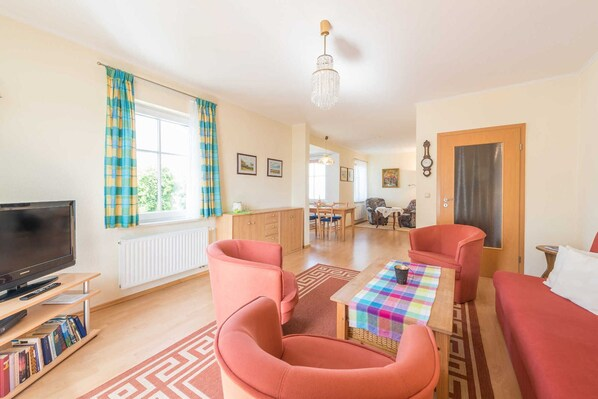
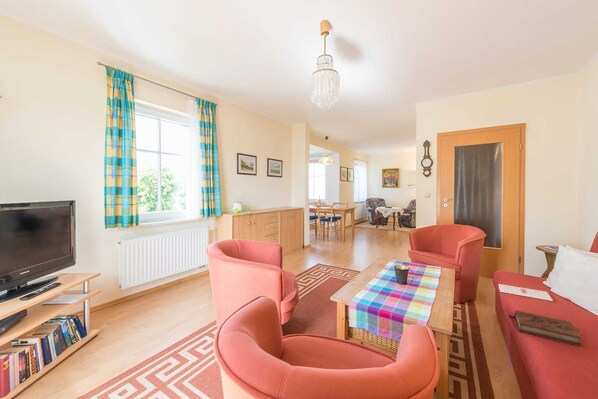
+ book [514,309,582,347]
+ magazine [498,283,554,302]
